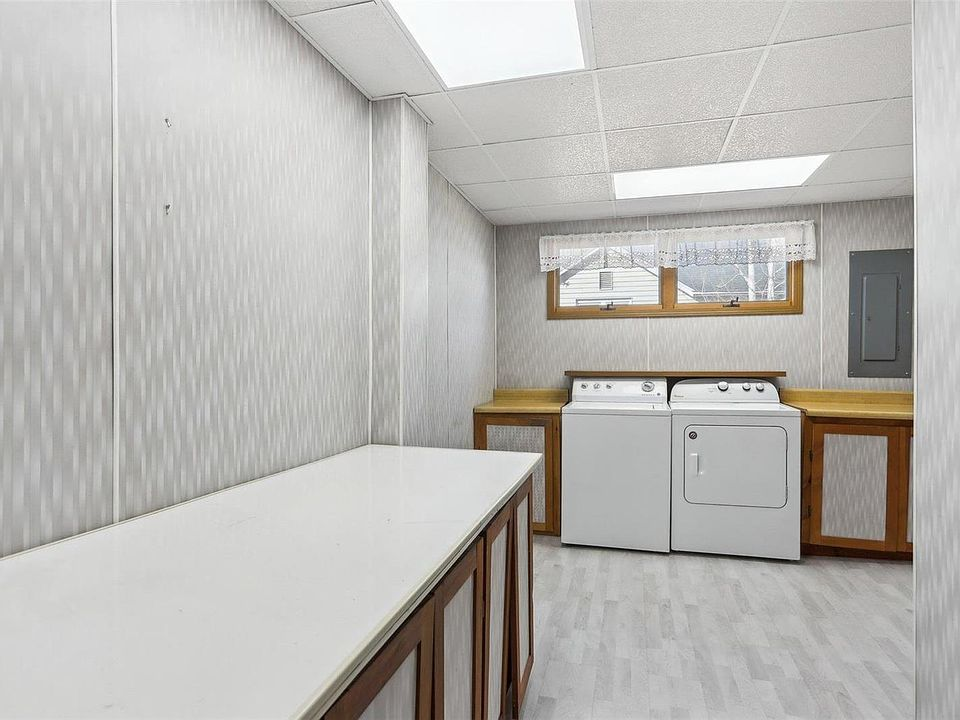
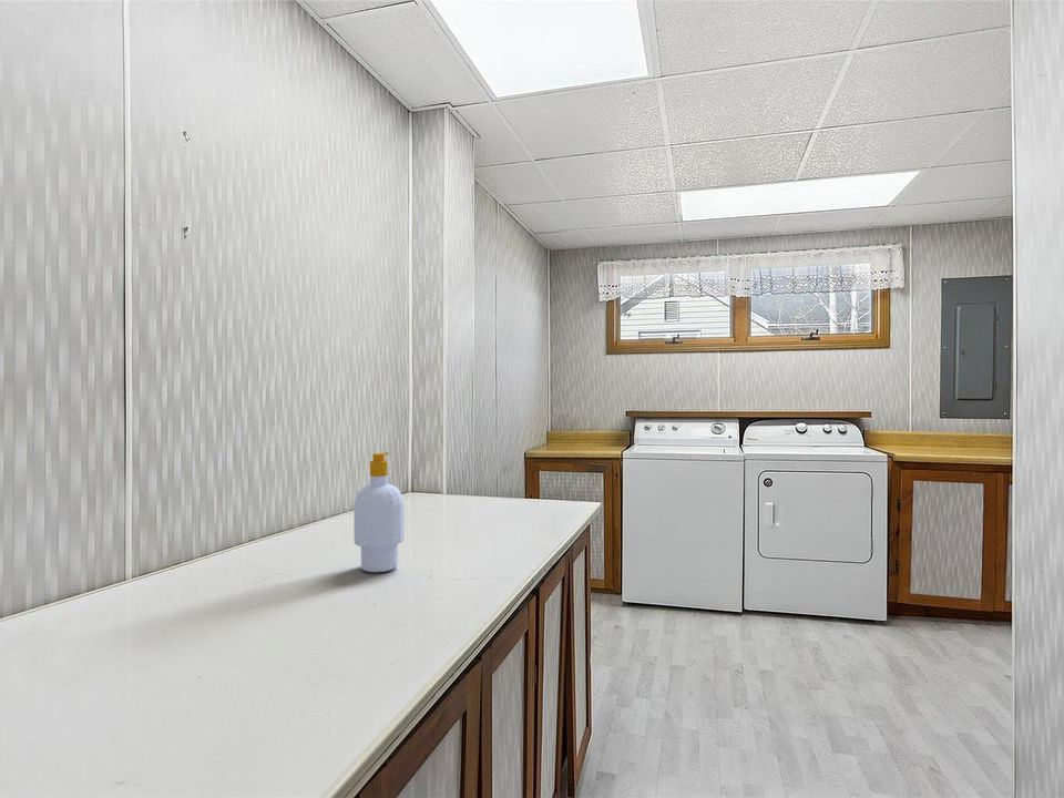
+ soap bottle [352,451,405,573]
